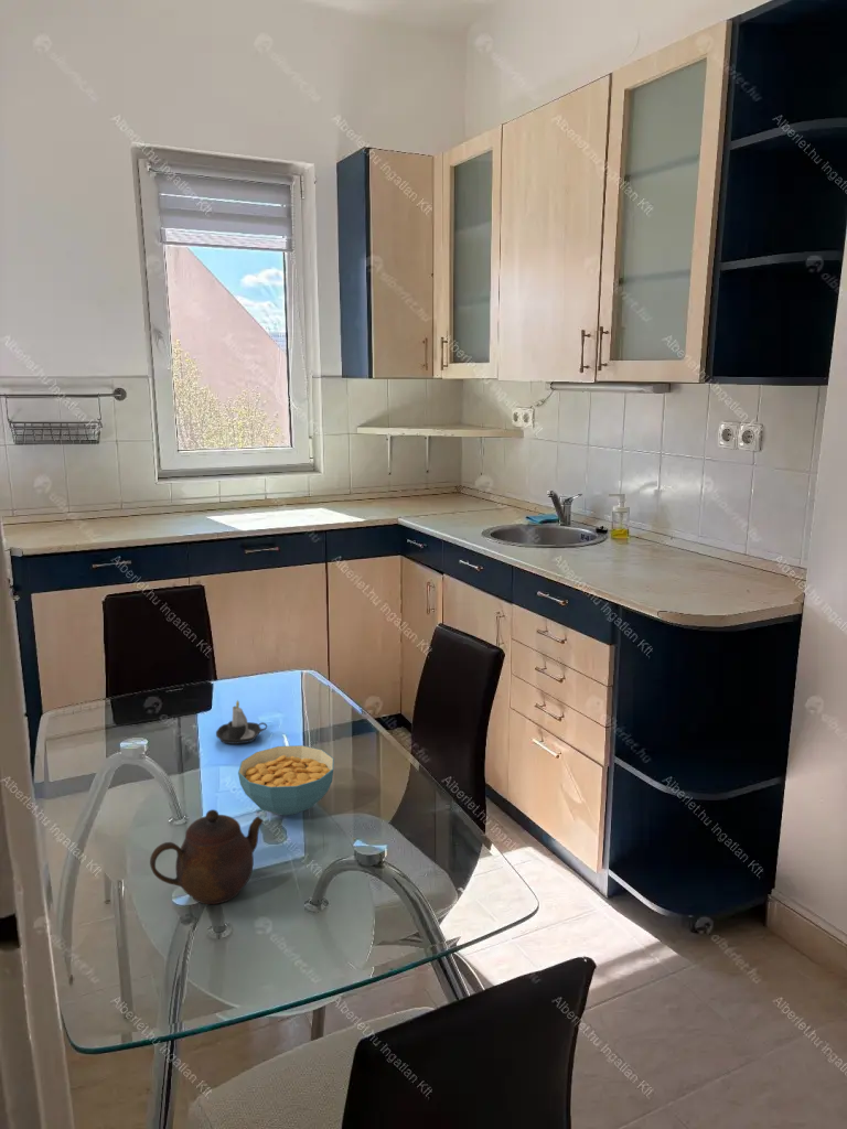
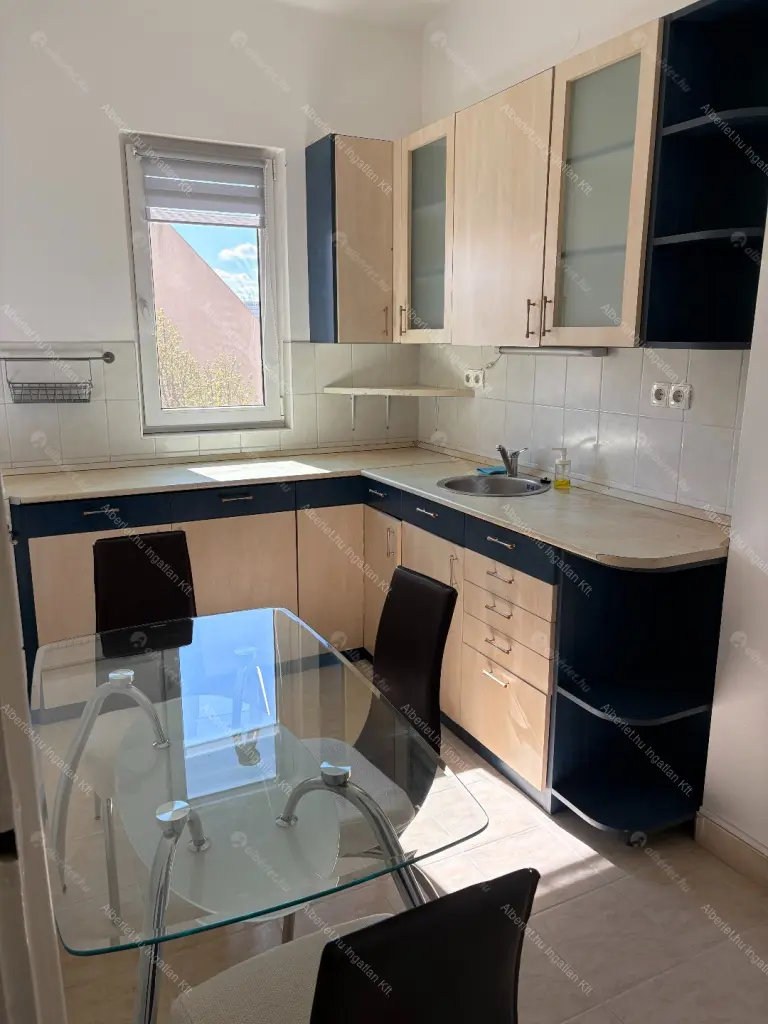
- cereal bowl [237,744,335,816]
- candle [215,699,268,745]
- teapot [149,808,265,905]
